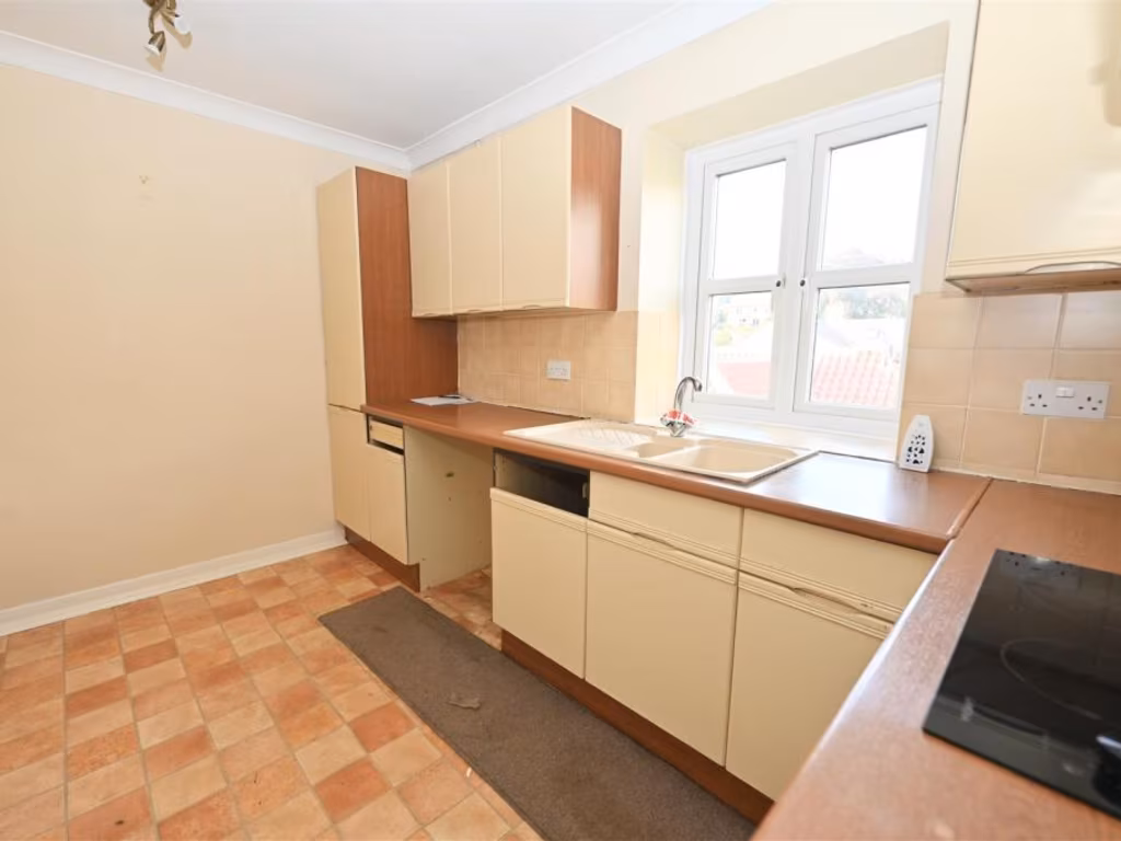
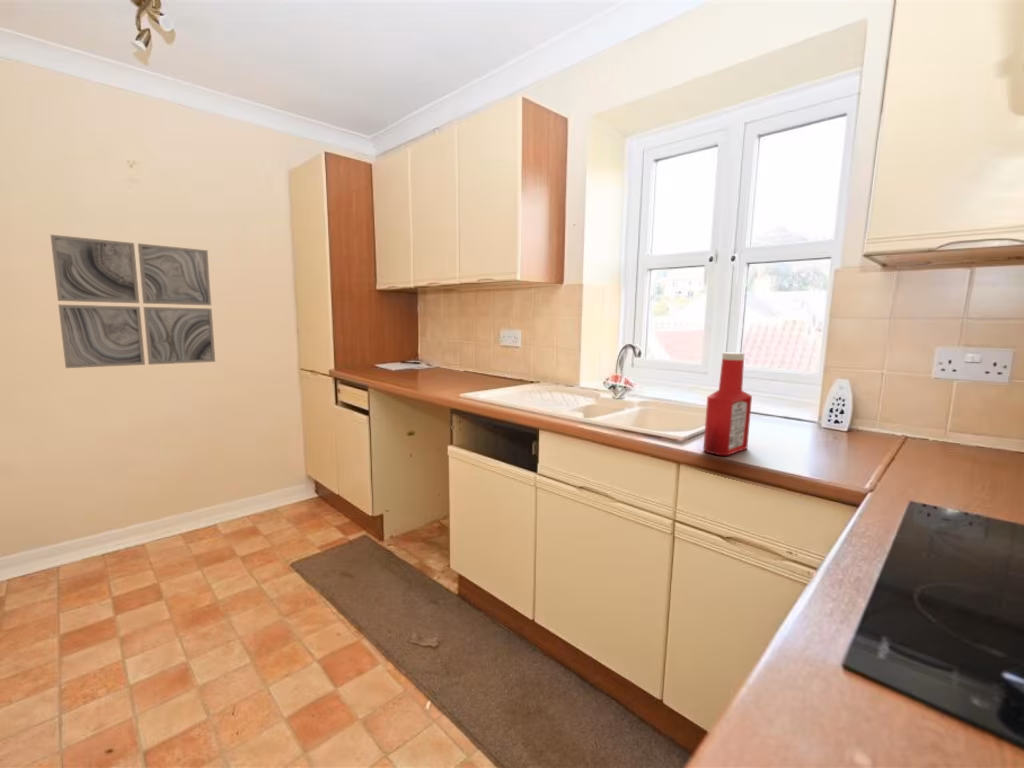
+ soap bottle [702,351,753,457]
+ wall art [49,234,216,369]
